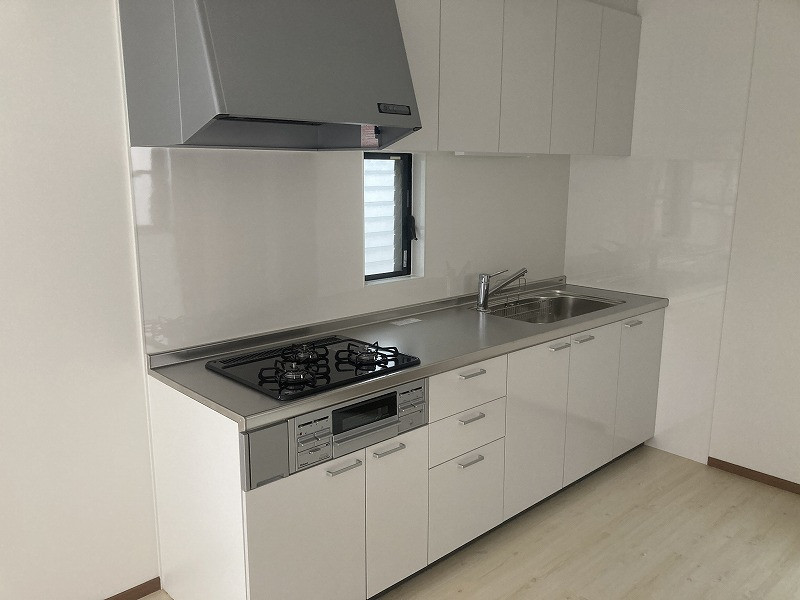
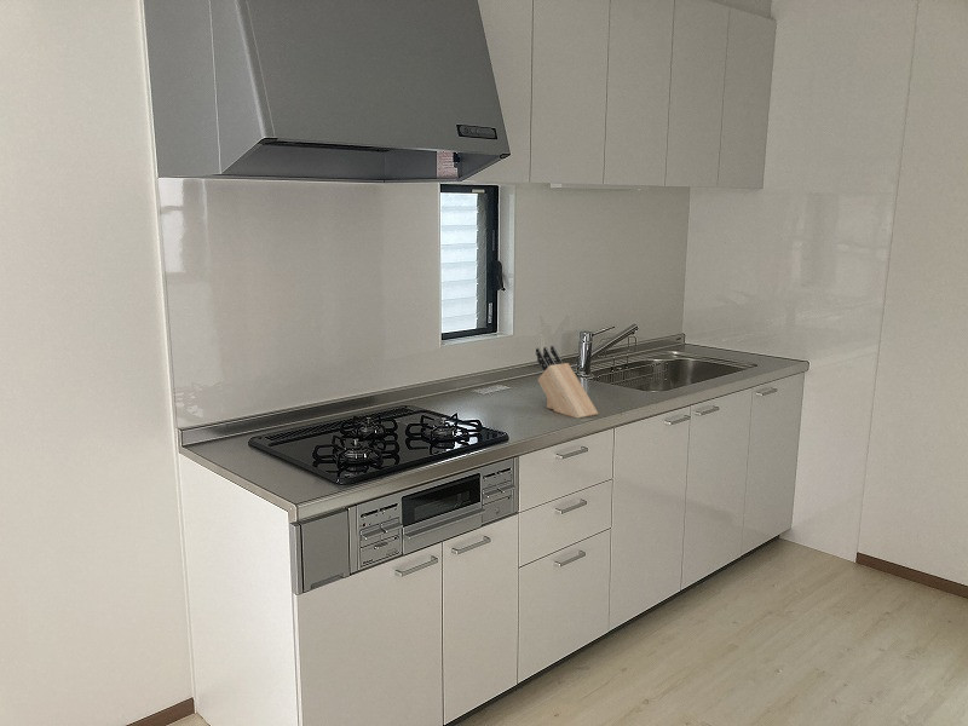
+ knife block [535,345,599,420]
